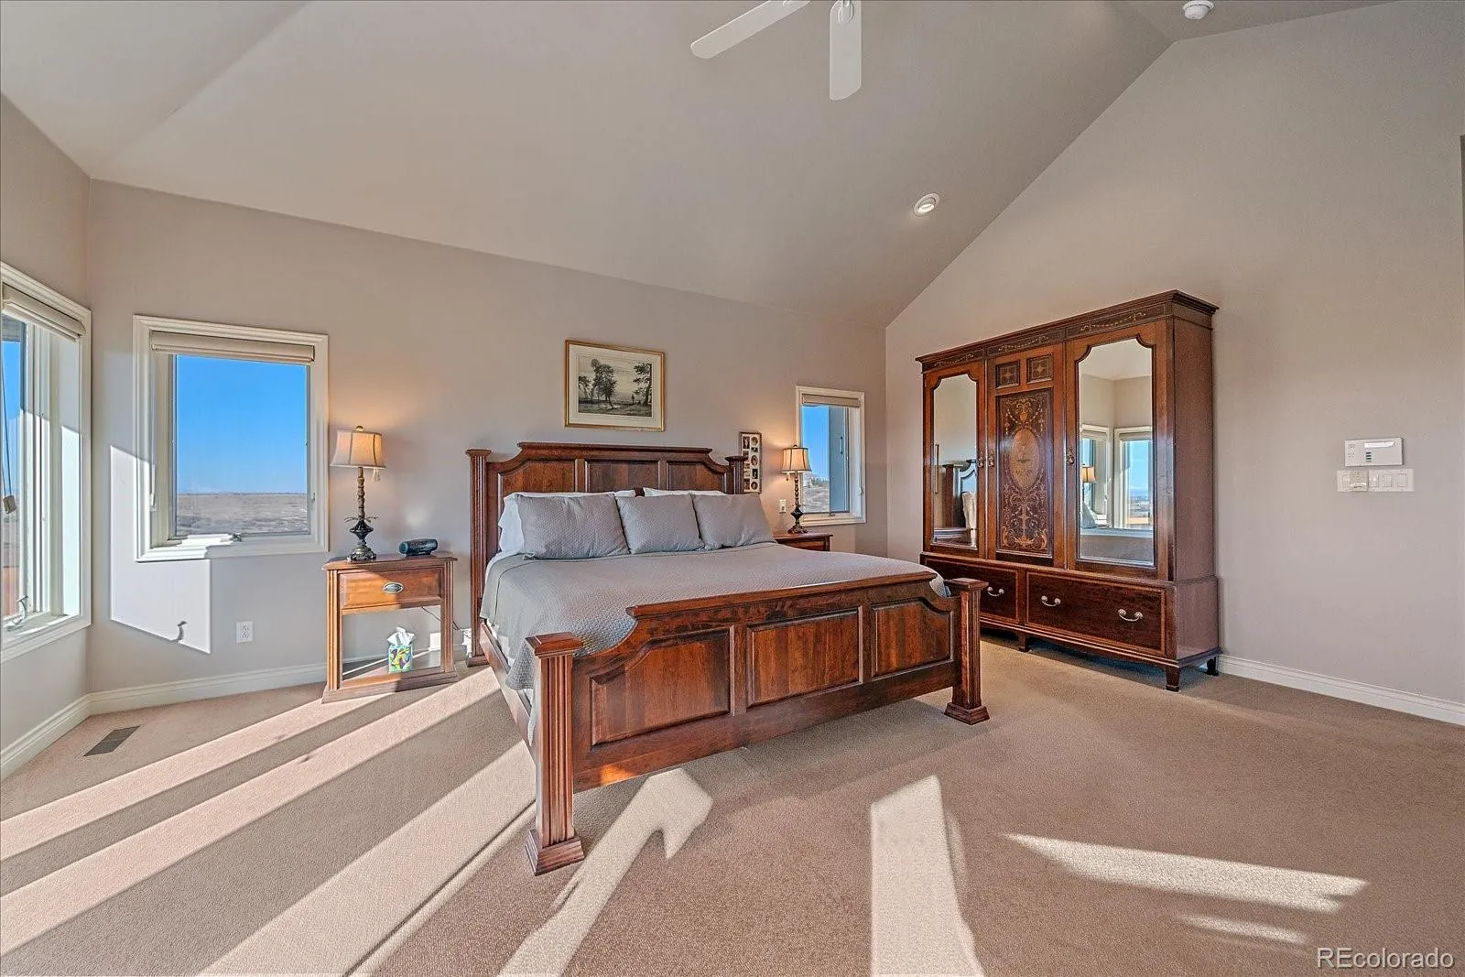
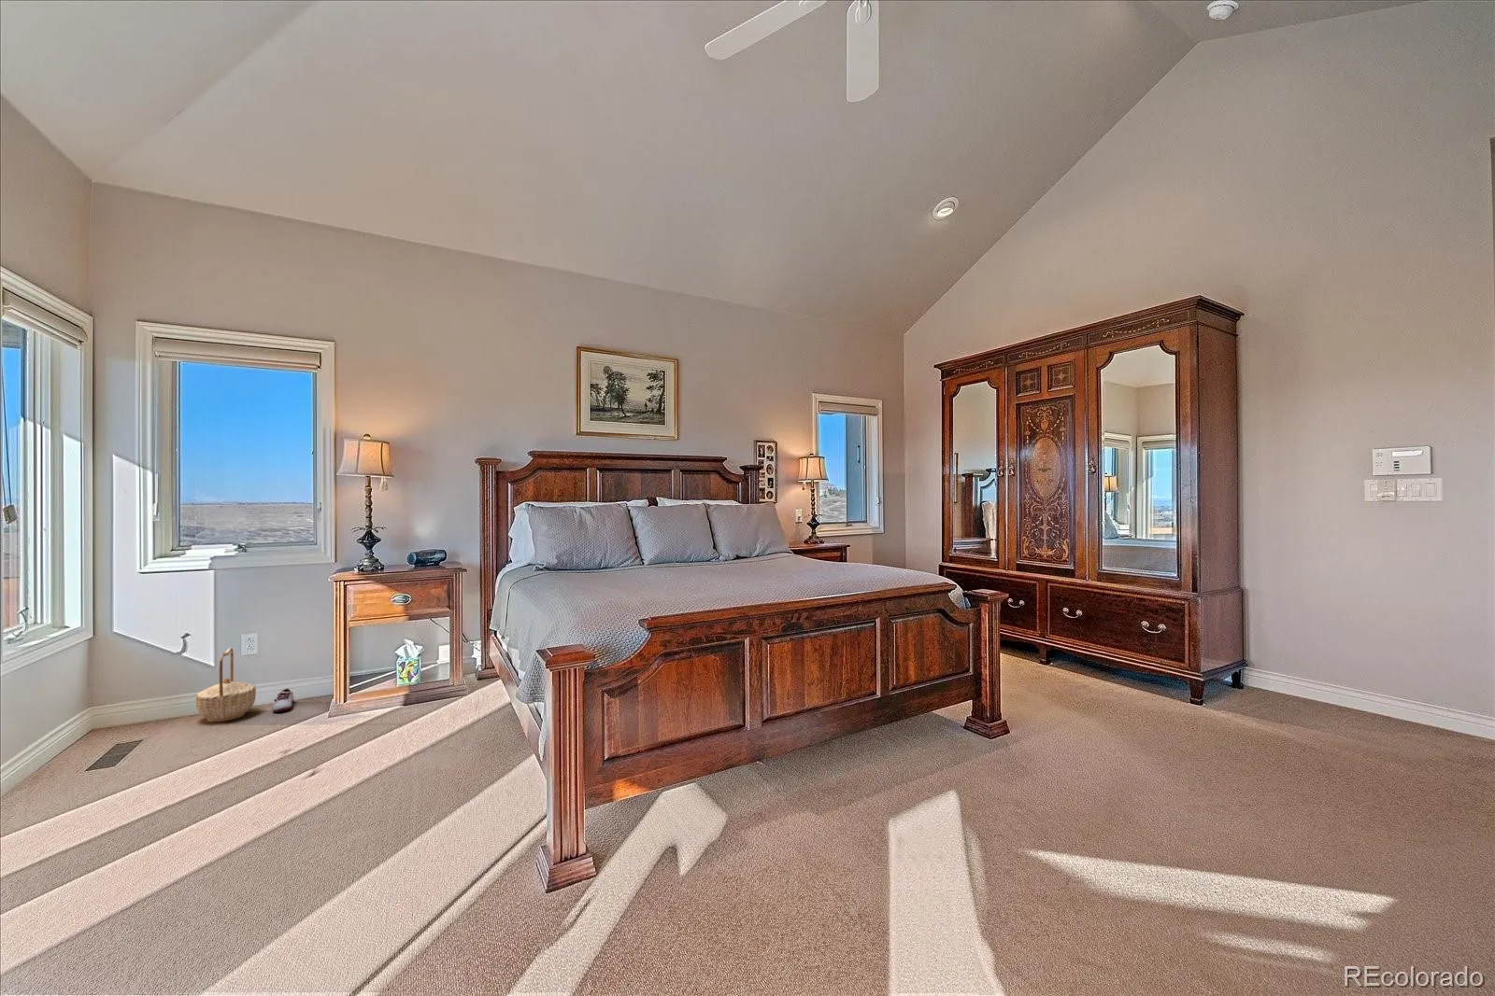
+ basket [196,647,257,723]
+ shoe [271,687,295,714]
